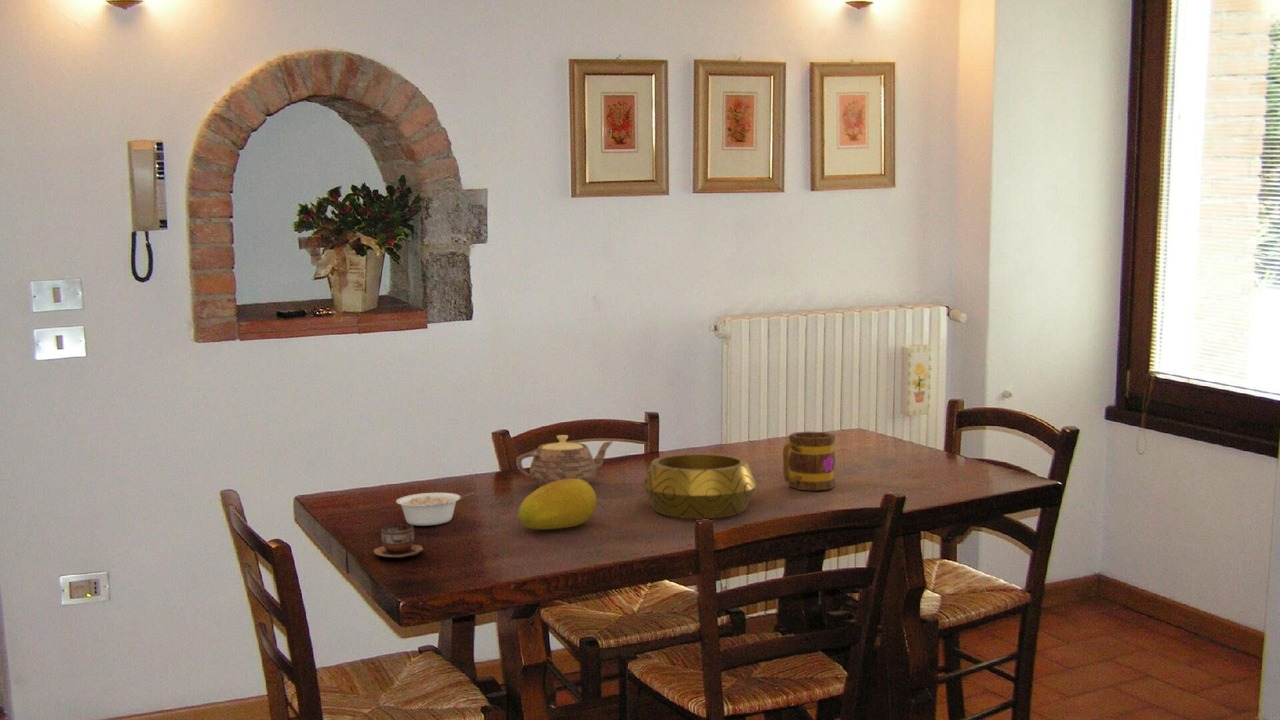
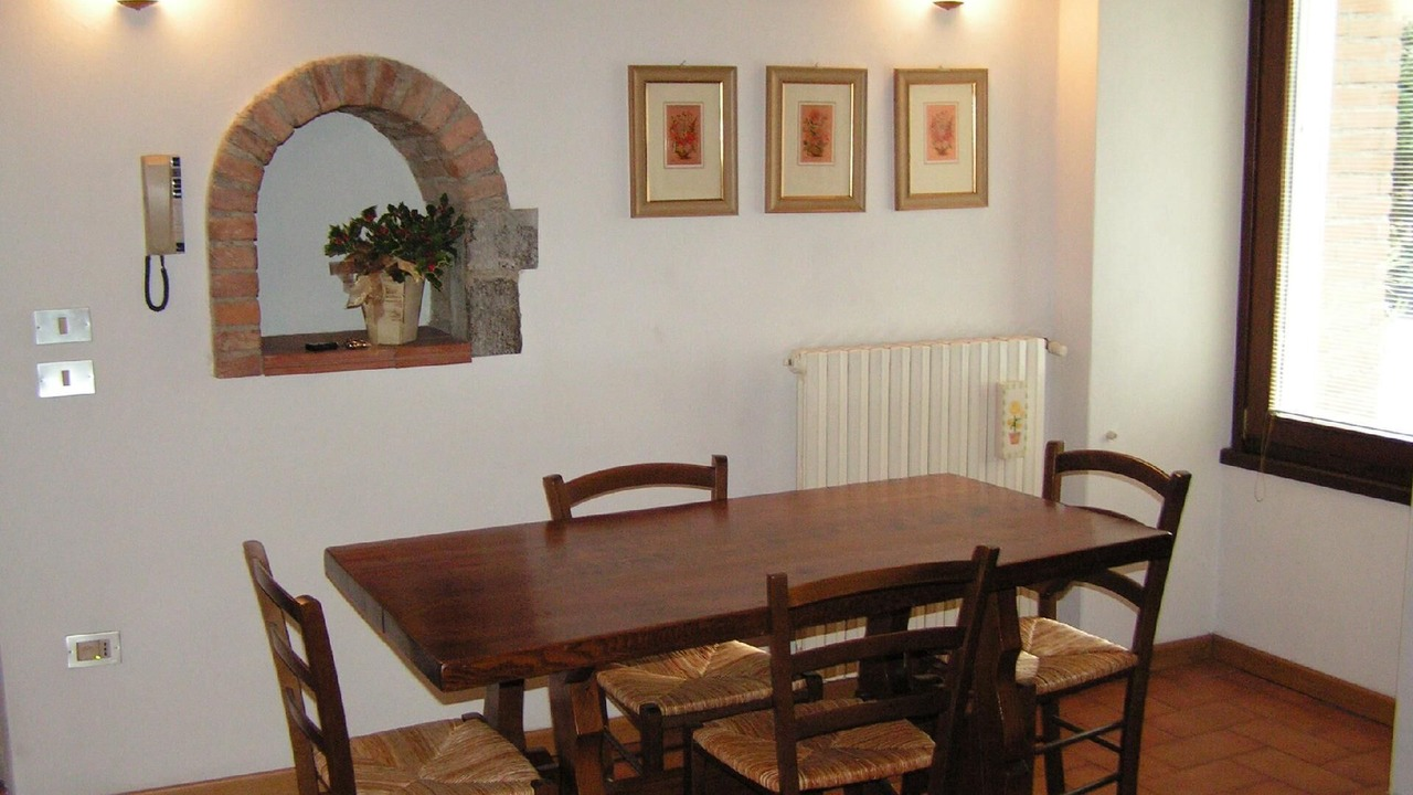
- fruit [518,479,598,530]
- cup [373,523,424,559]
- mug [782,431,836,492]
- legume [395,492,473,527]
- decorative bowl [642,453,758,519]
- teapot [515,434,615,488]
